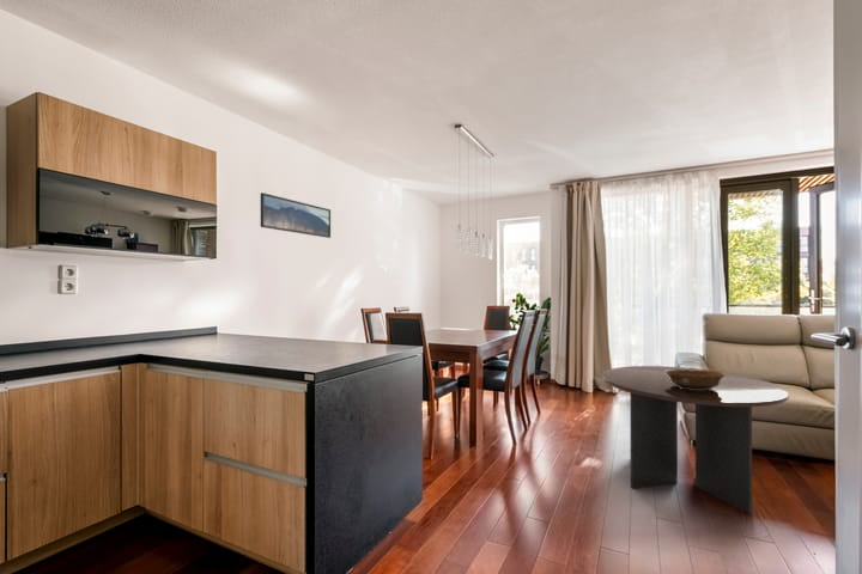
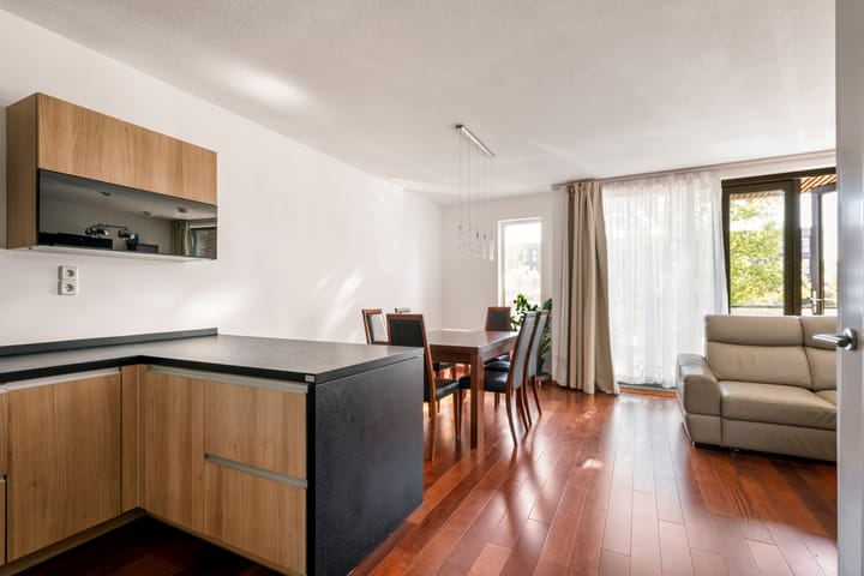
- decorative bowl [664,367,726,390]
- coffee table [601,365,790,515]
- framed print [260,191,332,239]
